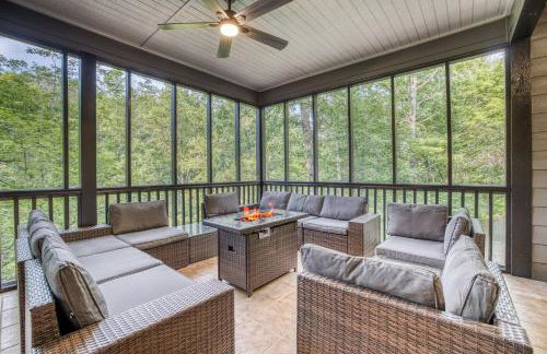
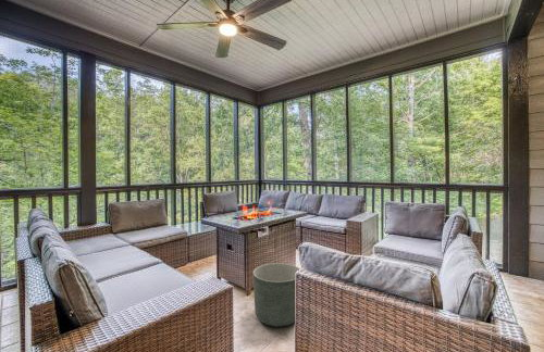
+ planter [252,262,301,327]
